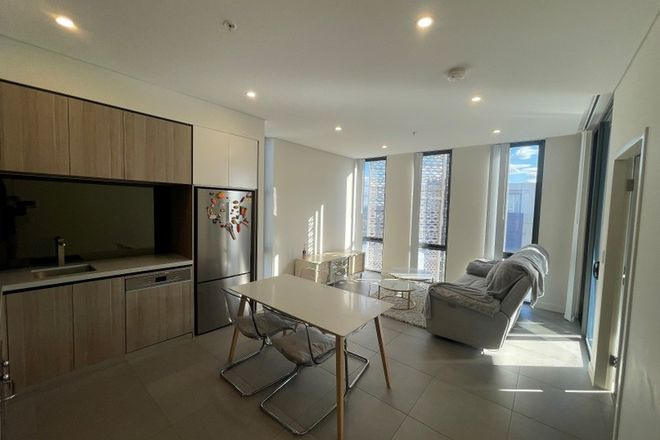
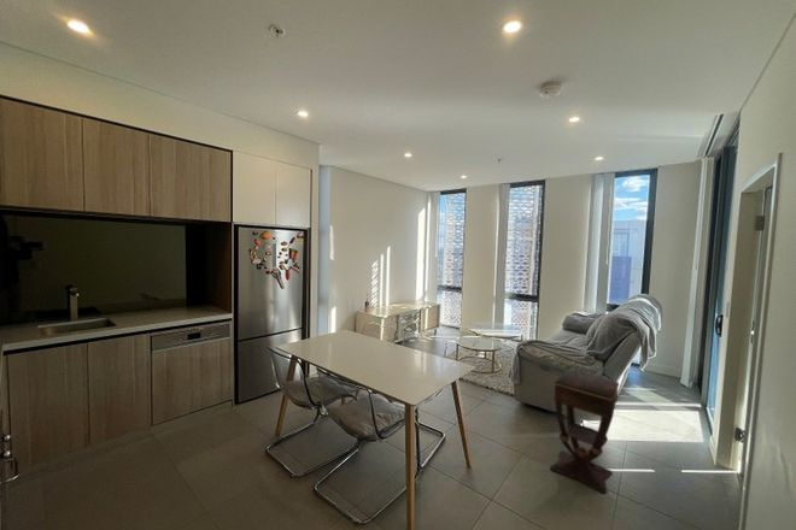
+ side table [549,369,620,495]
